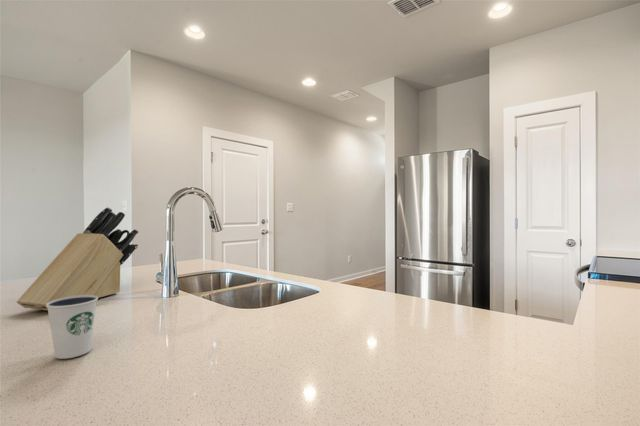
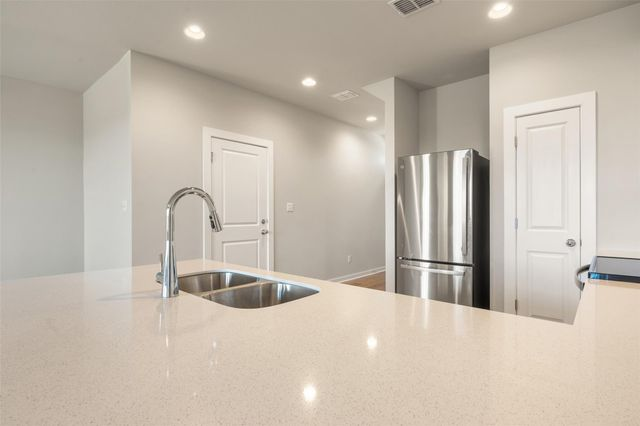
- knife block [16,206,139,311]
- dixie cup [46,295,99,360]
